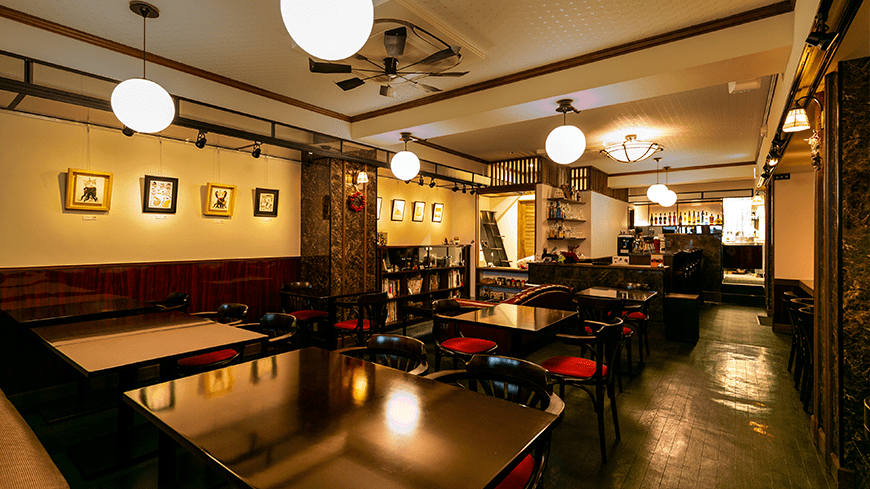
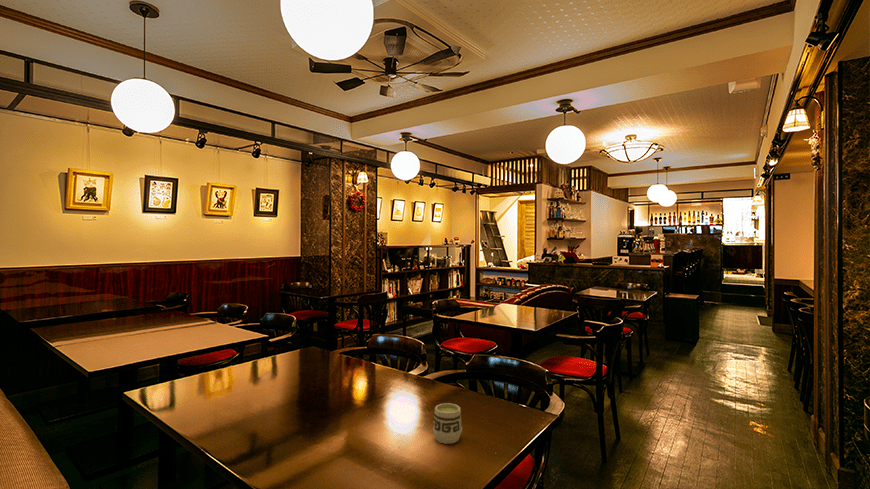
+ cup [432,402,463,445]
